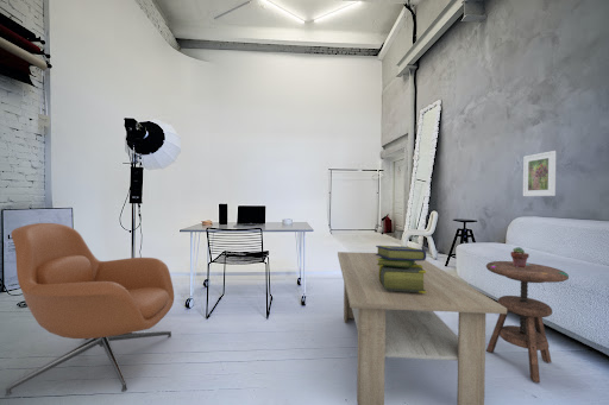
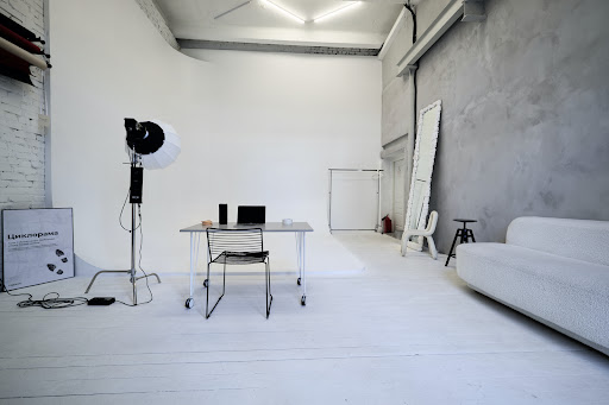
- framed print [522,150,557,197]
- potted succulent [509,246,530,267]
- stack of books [375,245,427,293]
- armchair [4,222,175,397]
- coffee table [337,251,507,405]
- side table [485,260,570,384]
